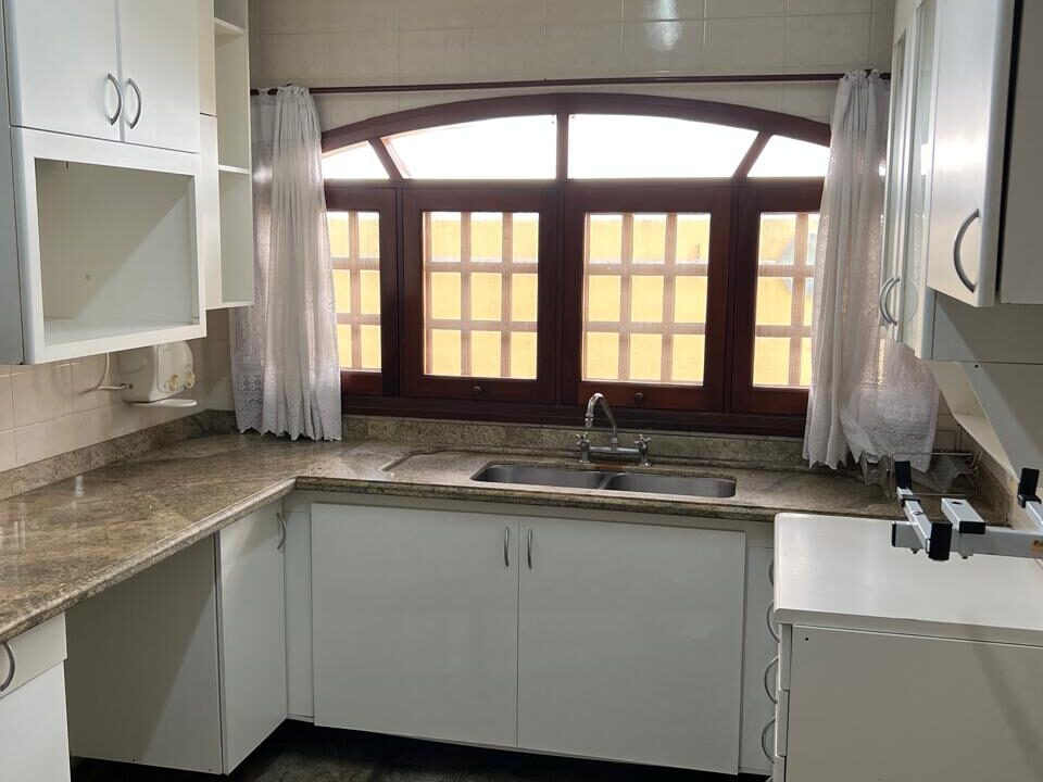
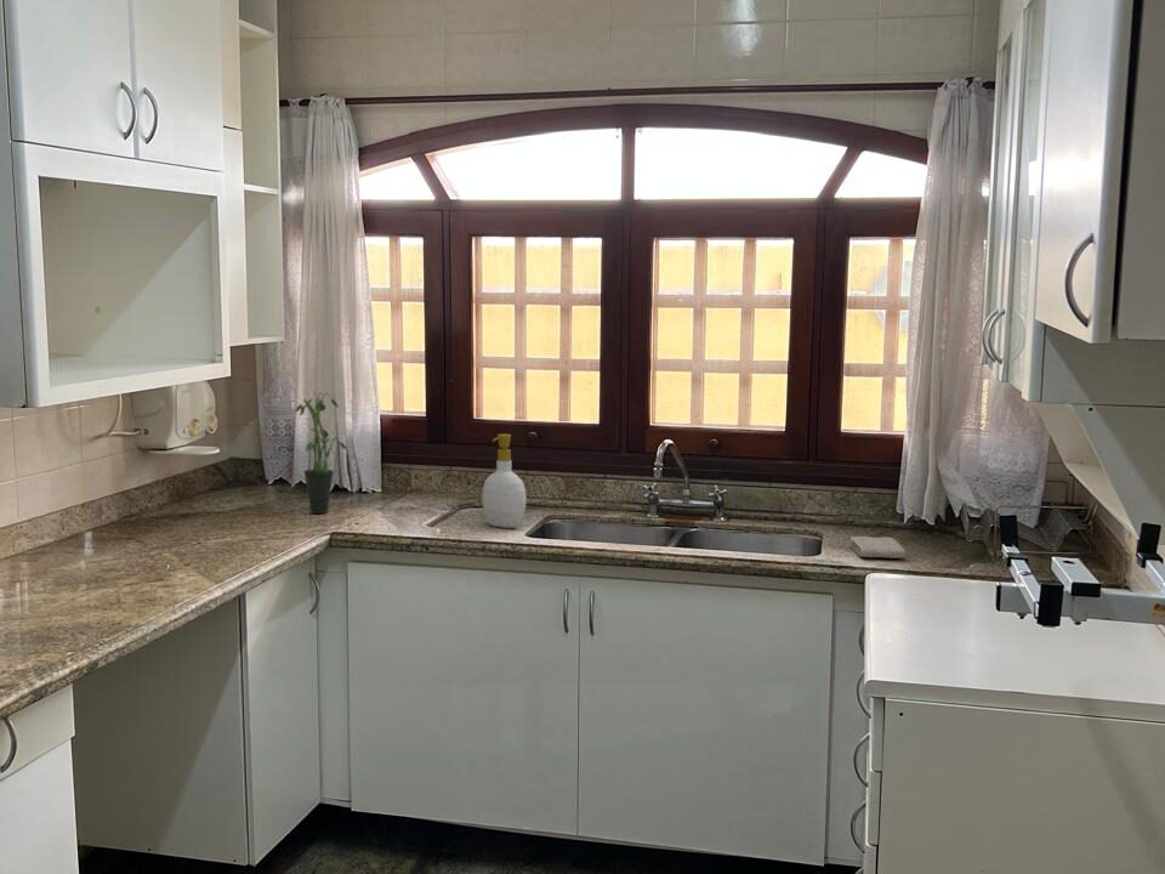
+ potted plant [294,391,348,515]
+ soap bottle [481,433,528,529]
+ washcloth [849,535,908,560]
